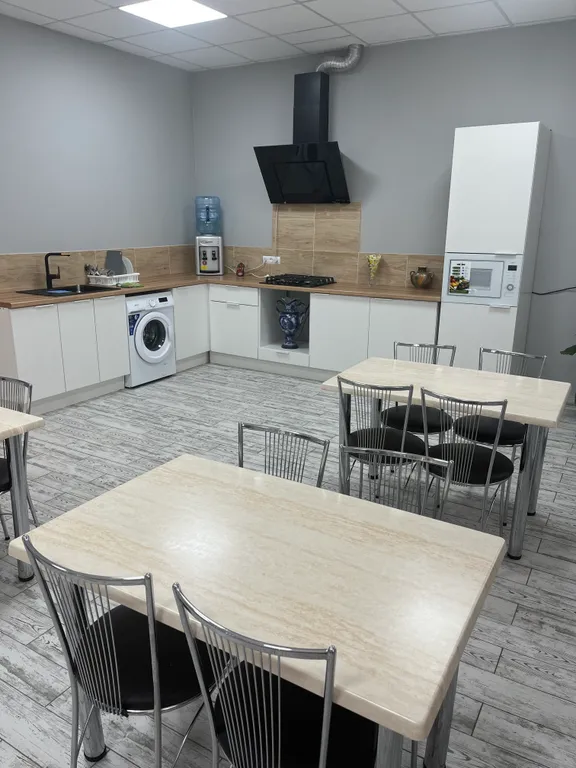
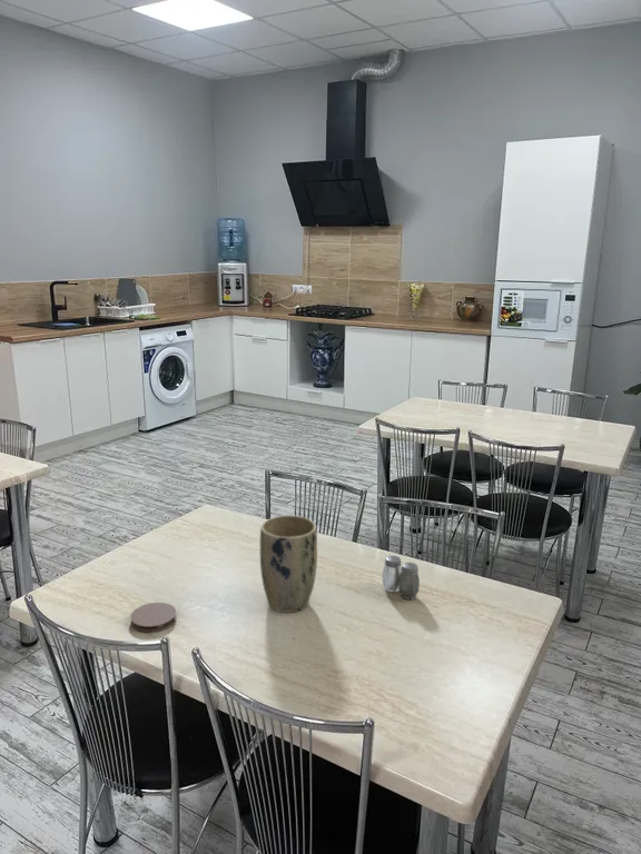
+ plant pot [259,514,318,614]
+ coaster [129,602,178,633]
+ salt and pepper shaker [382,555,421,600]
